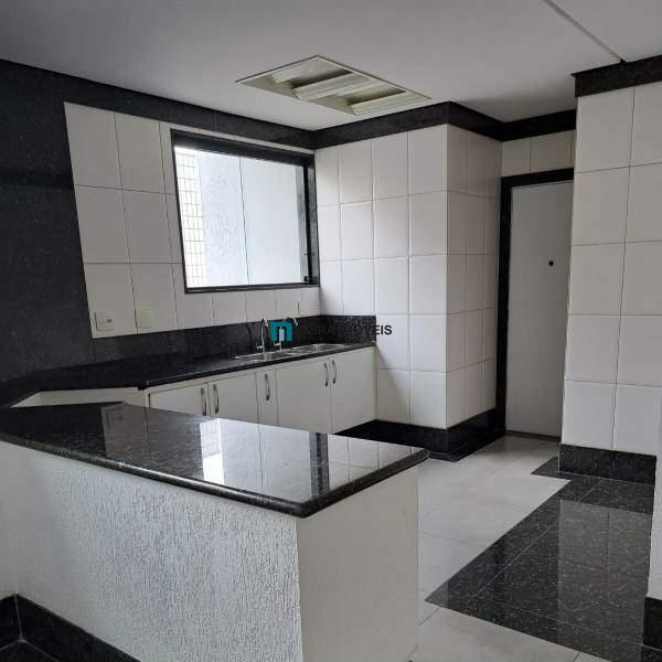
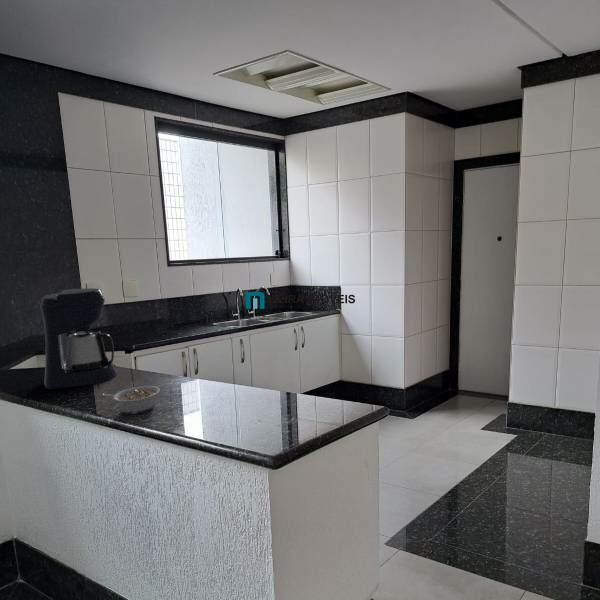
+ legume [101,385,161,415]
+ coffee maker [39,287,118,390]
